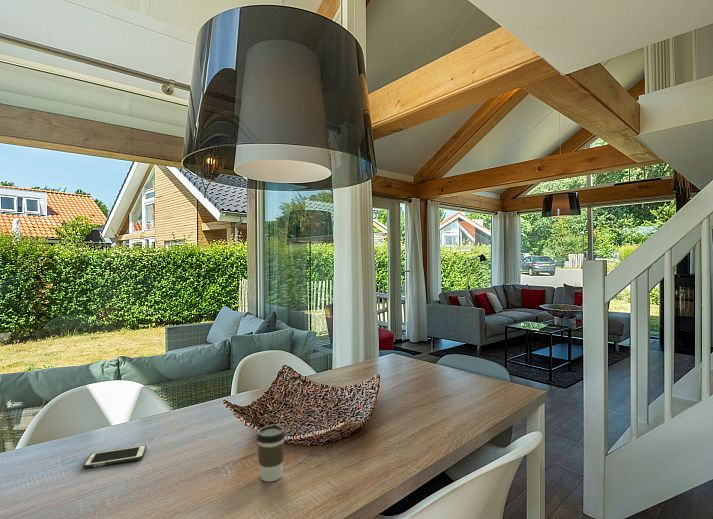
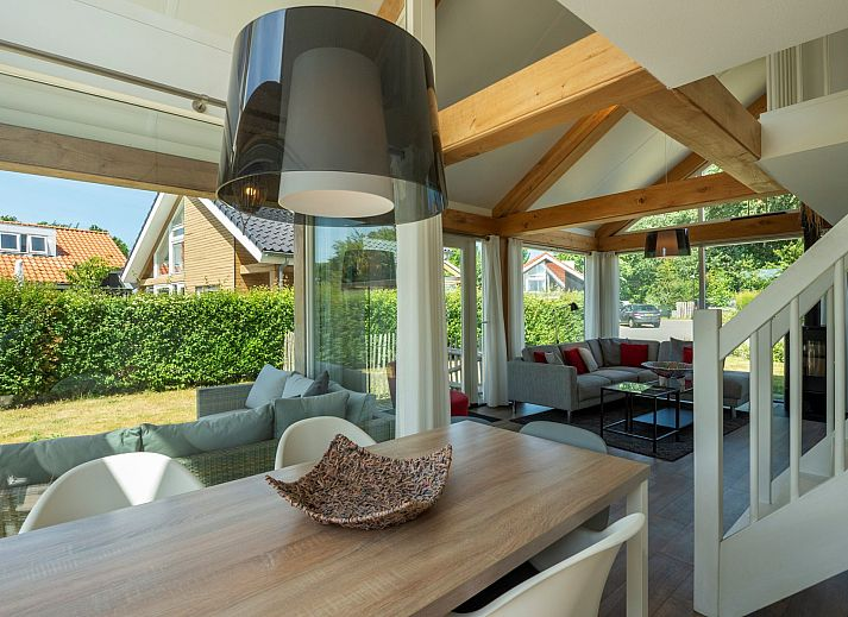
- cell phone [83,444,147,469]
- coffee cup [255,424,286,483]
